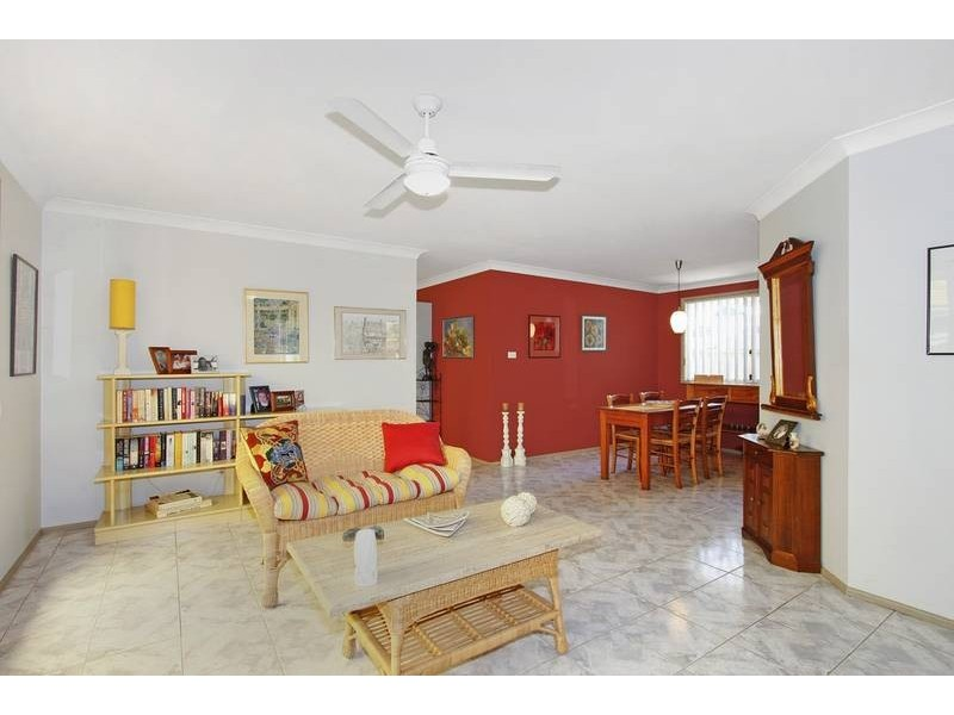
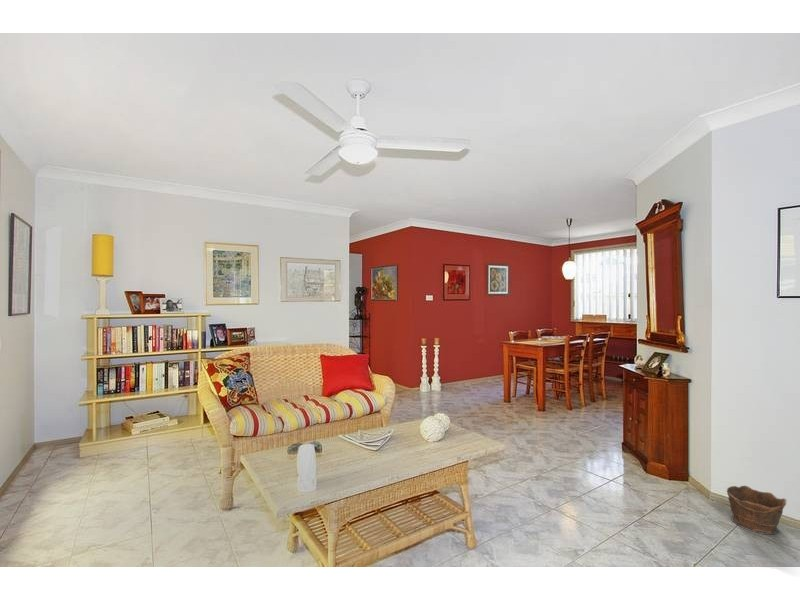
+ clay pot [726,485,788,536]
